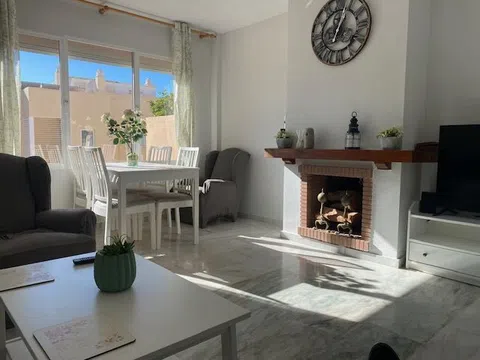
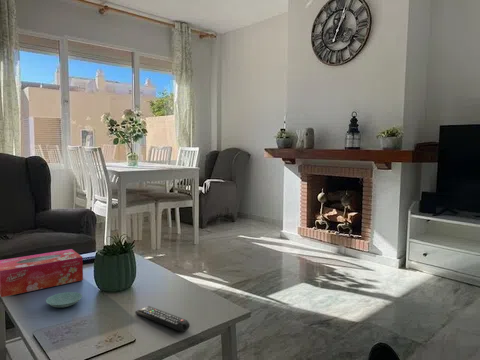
+ remote control [134,305,191,333]
+ saucer [45,291,83,309]
+ tissue box [0,248,84,298]
